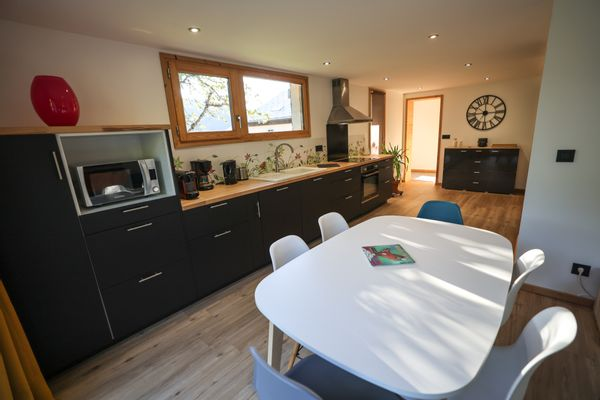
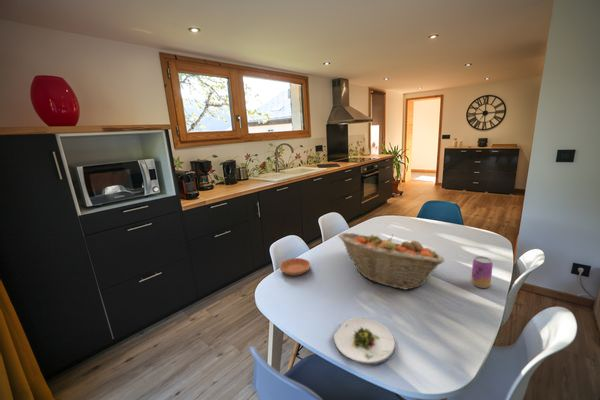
+ beverage can [470,255,494,289]
+ salad plate [333,317,396,367]
+ fruit basket [337,232,445,291]
+ saucer [279,257,311,277]
